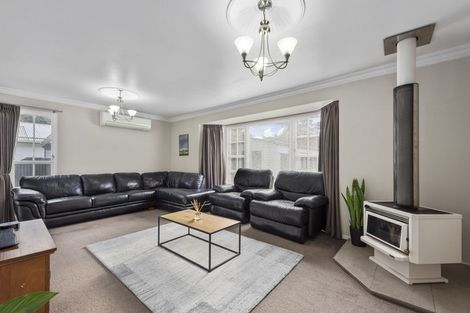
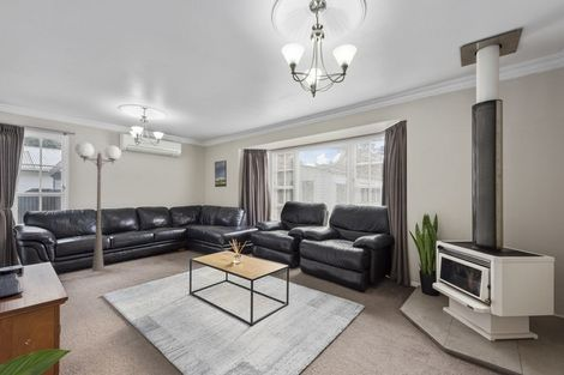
+ floor lamp [74,141,122,272]
